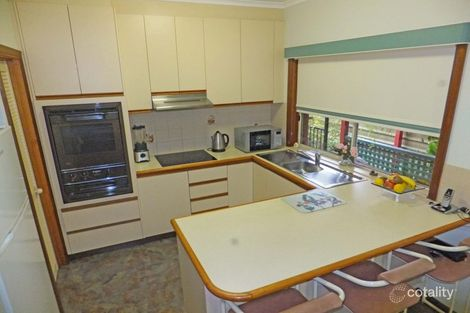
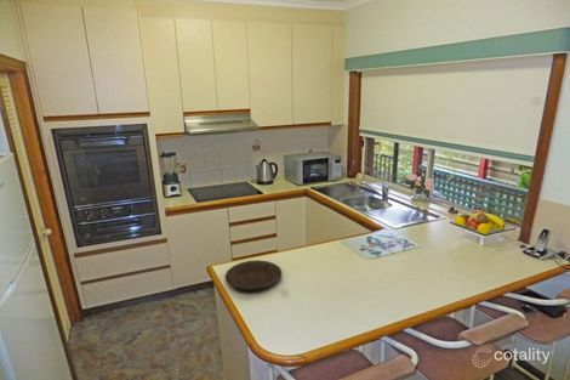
+ plate [224,259,284,291]
